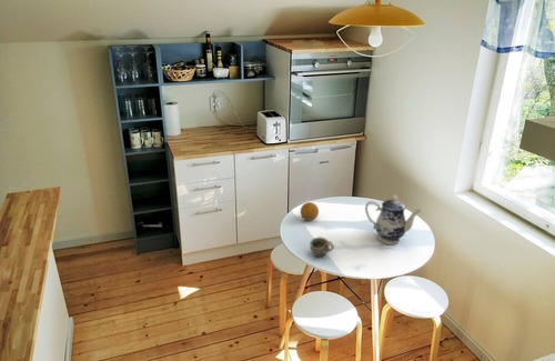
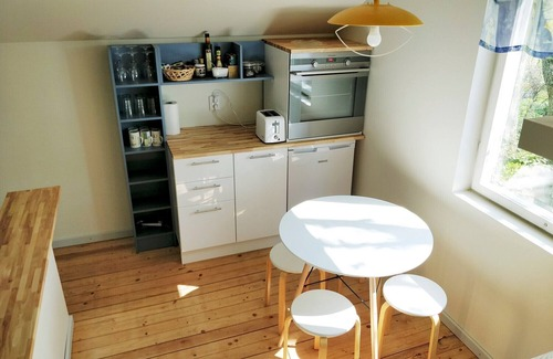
- cup [309,235,335,259]
- fruit [300,201,320,222]
- teapot [364,194,423,245]
